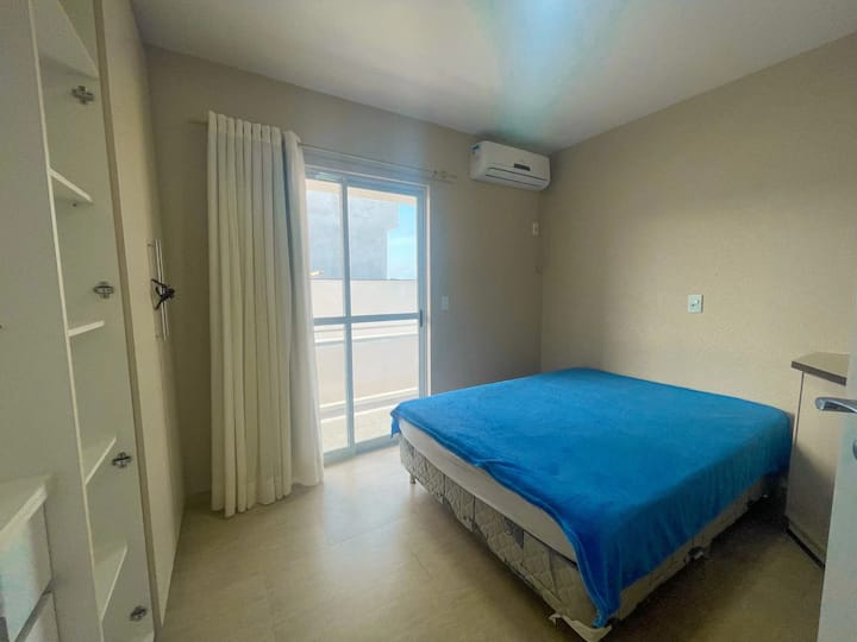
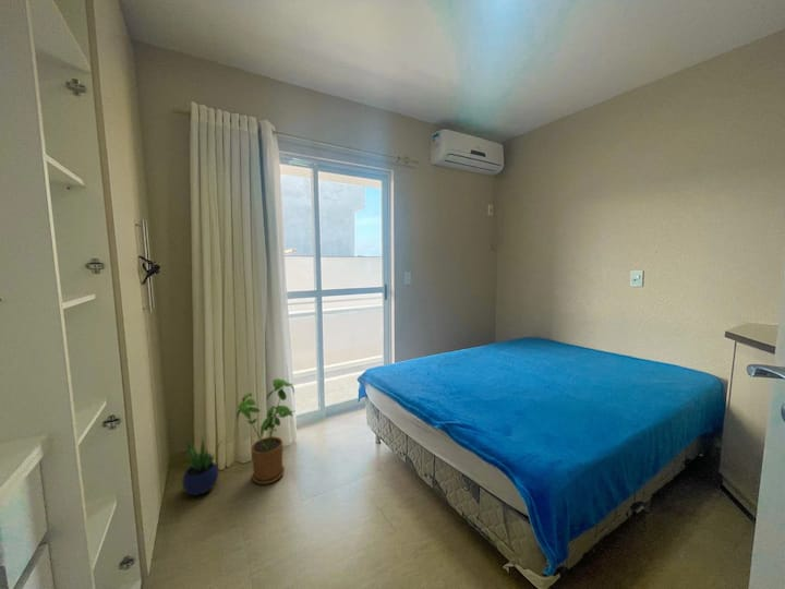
+ potted plant [181,437,224,496]
+ house plant [235,377,295,485]
